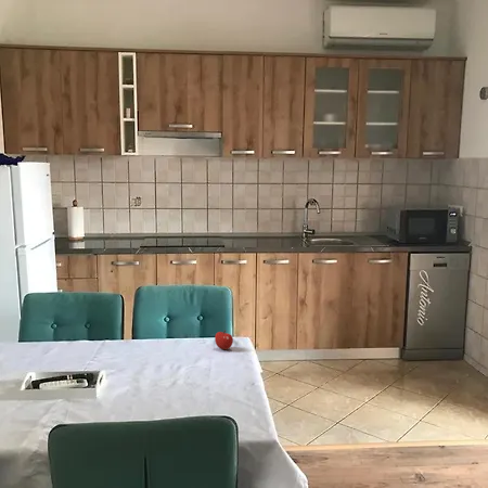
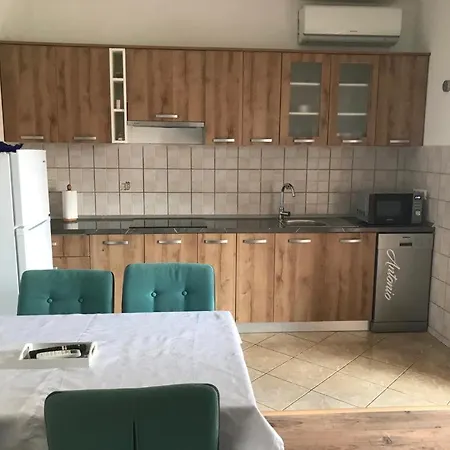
- apple [214,330,234,350]
